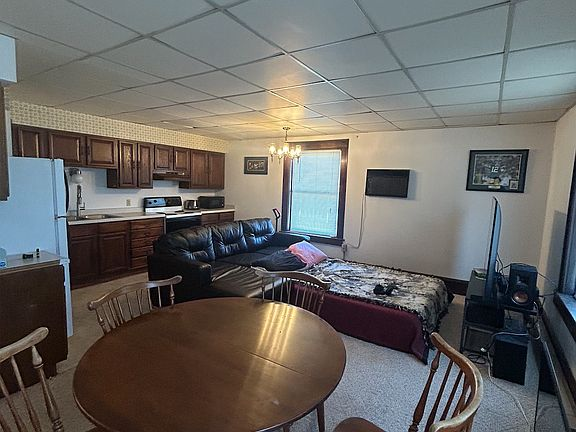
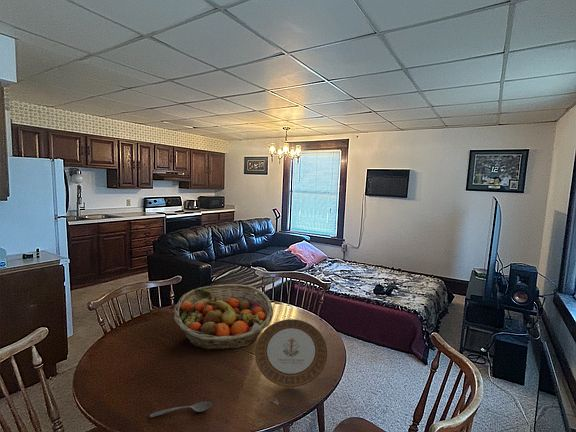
+ fruit basket [173,283,274,351]
+ soupspoon [149,401,213,419]
+ plate [254,318,328,388]
